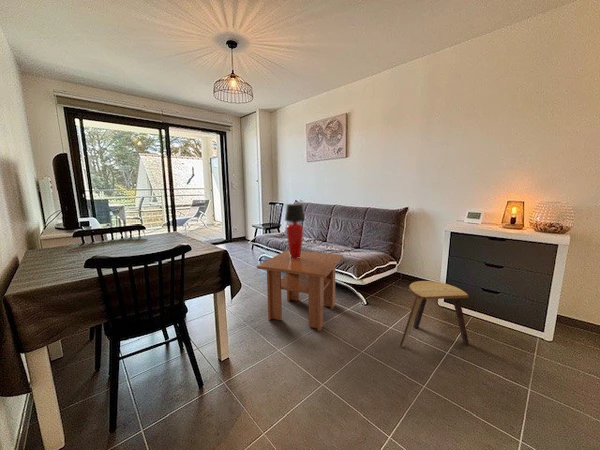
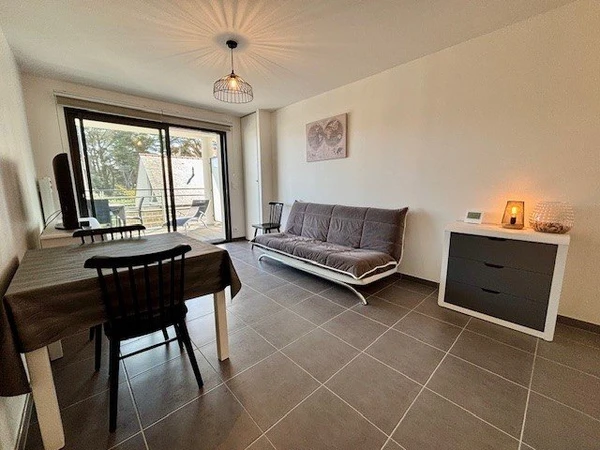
- coffee table [256,249,344,332]
- stool [399,280,470,348]
- table lamp [284,203,306,259]
